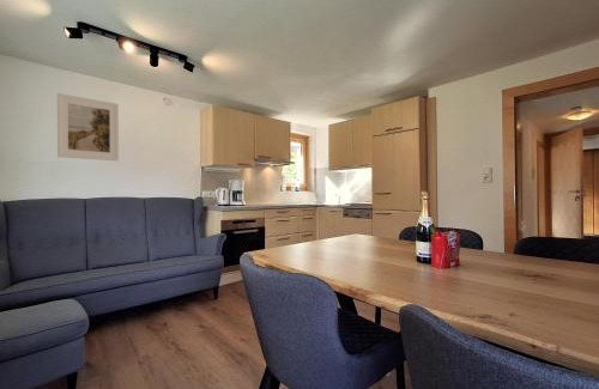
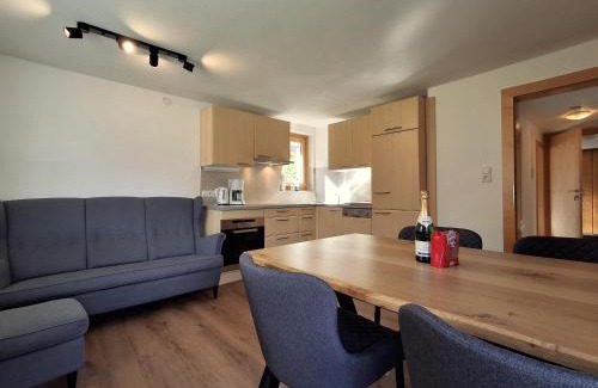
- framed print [56,92,120,162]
